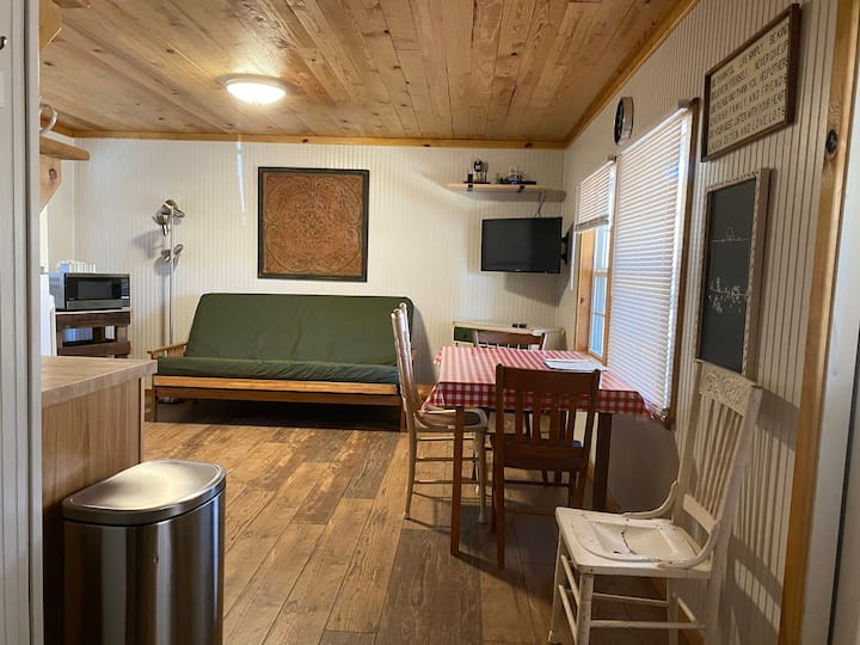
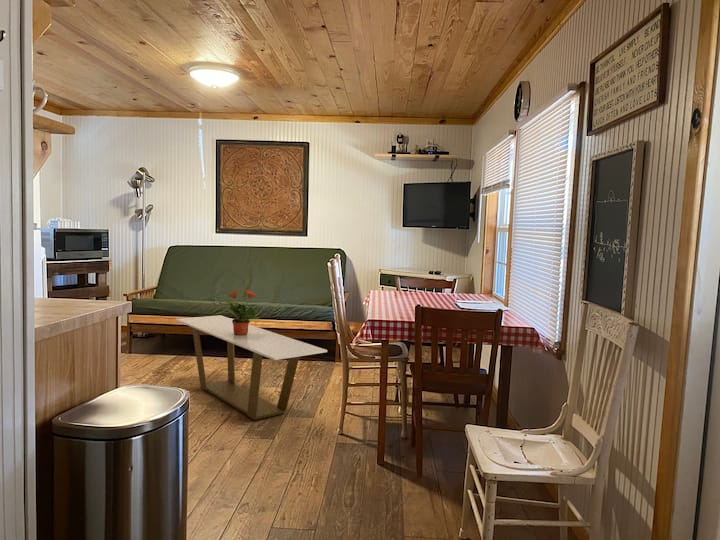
+ coffee table [174,314,328,422]
+ potted plant [221,289,263,336]
